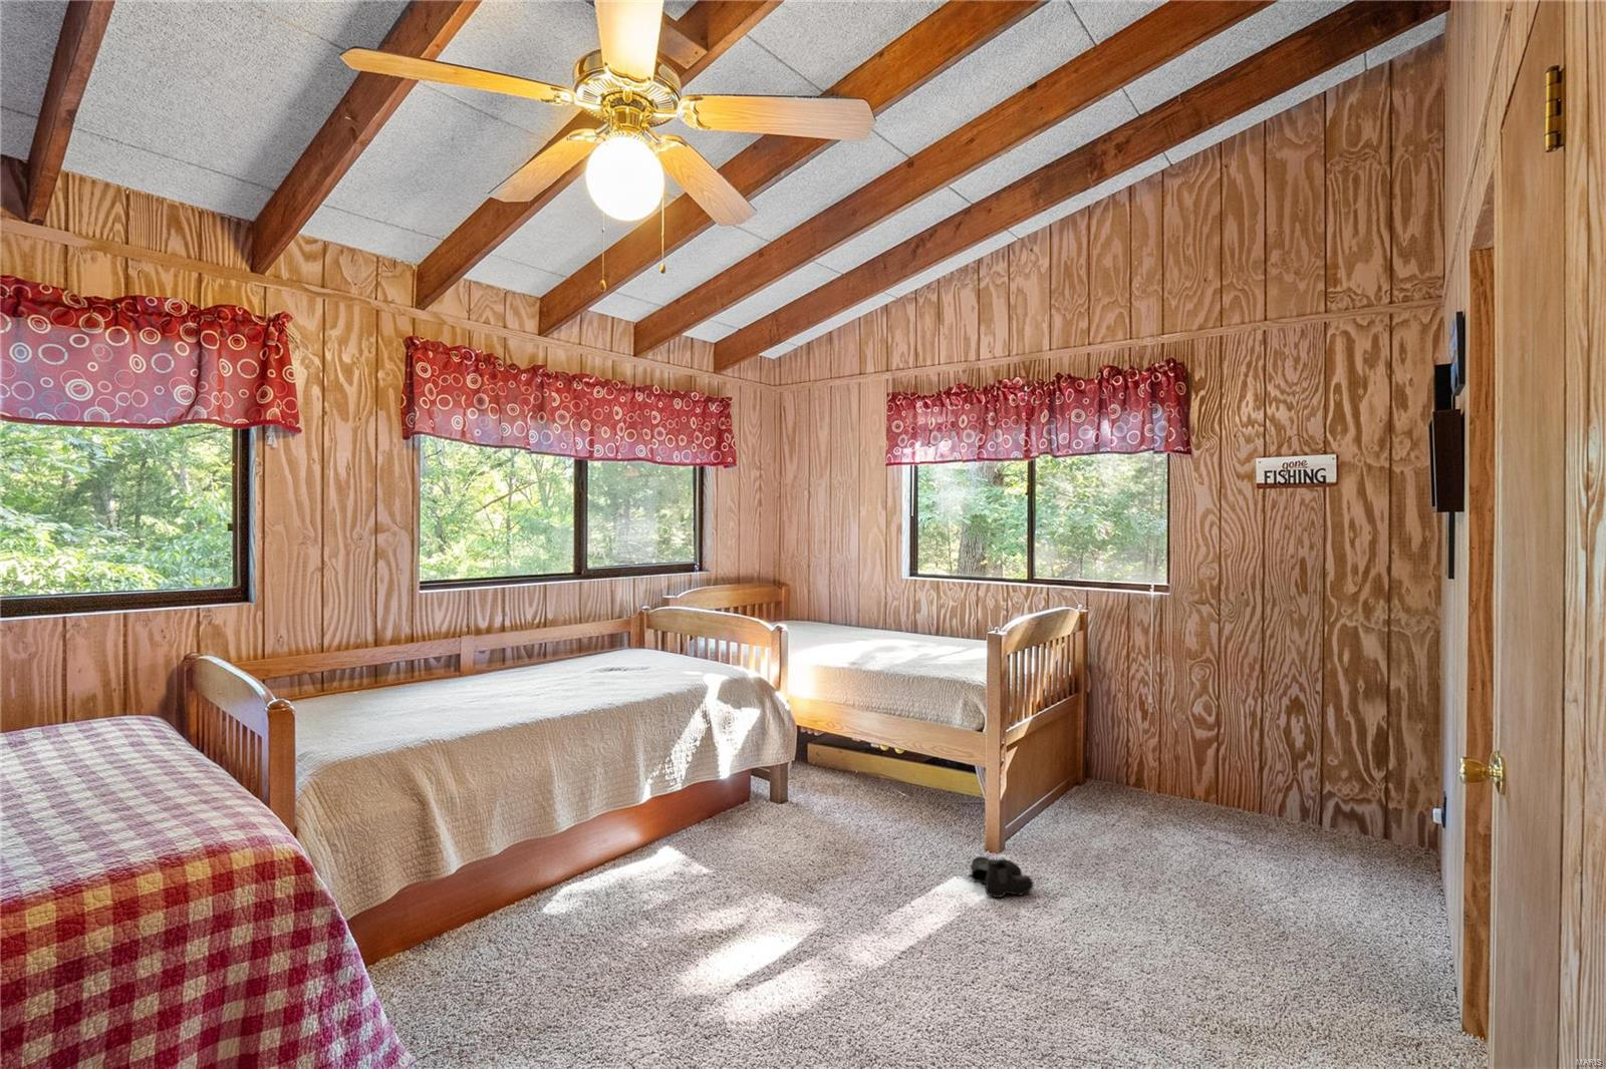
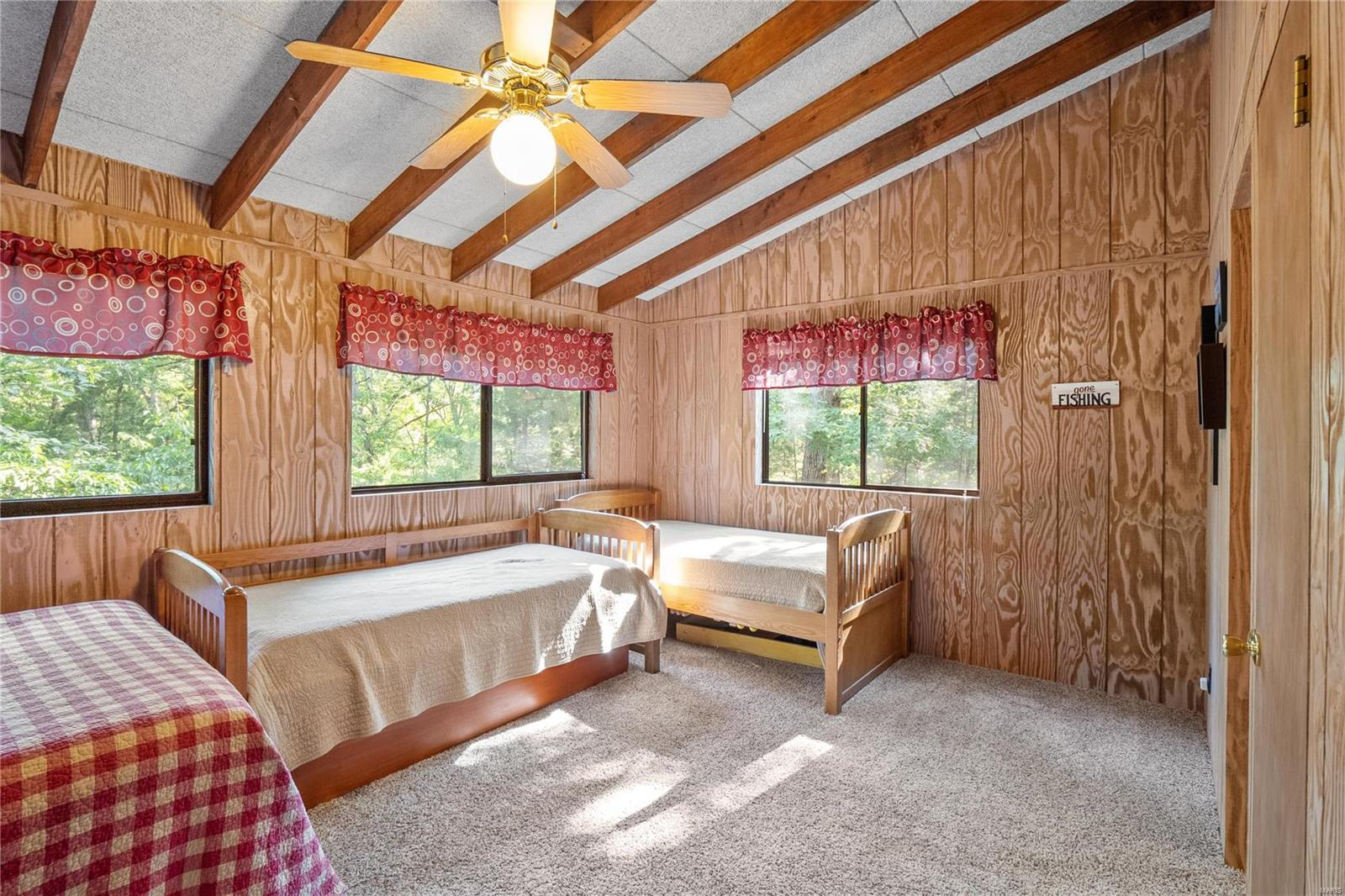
- boots [967,855,1035,898]
